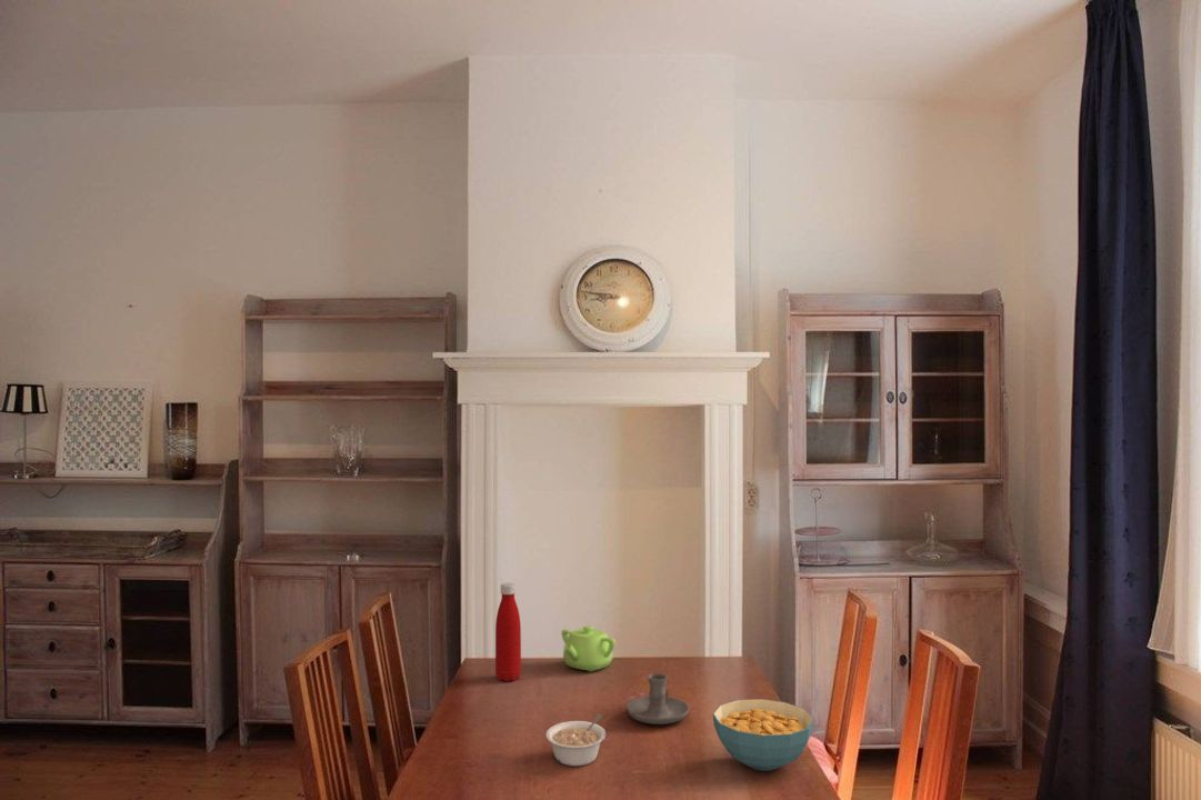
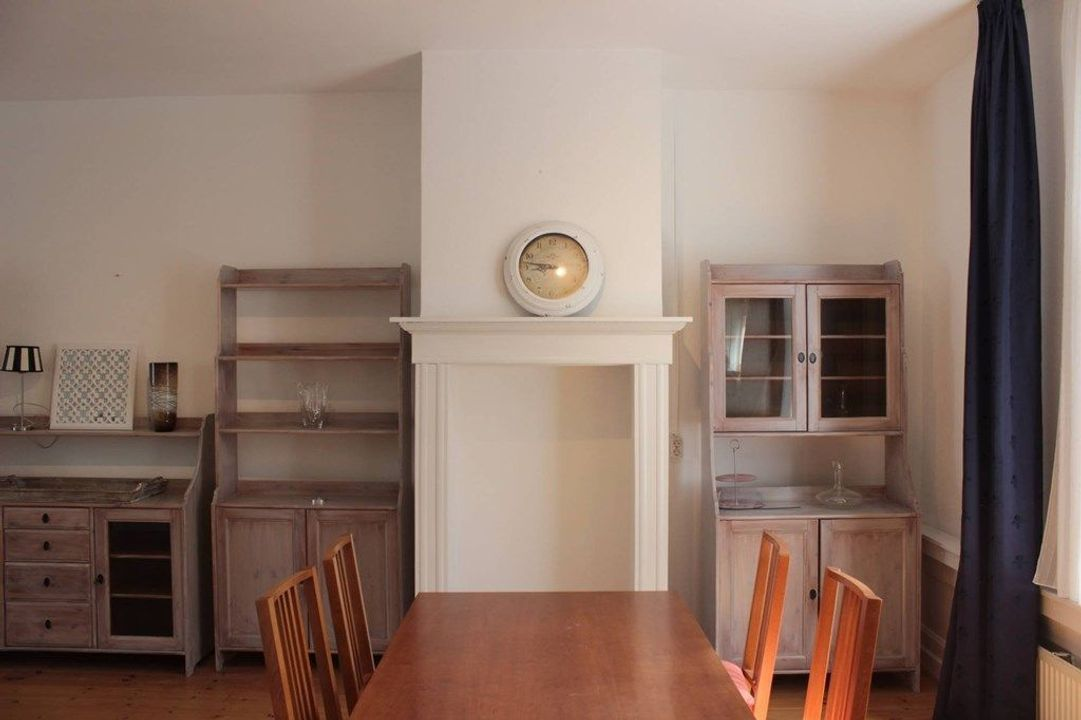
- candle holder [624,672,690,726]
- bottle [494,582,522,682]
- cereal bowl [711,698,815,772]
- teapot [560,624,617,672]
- legume [546,713,607,768]
